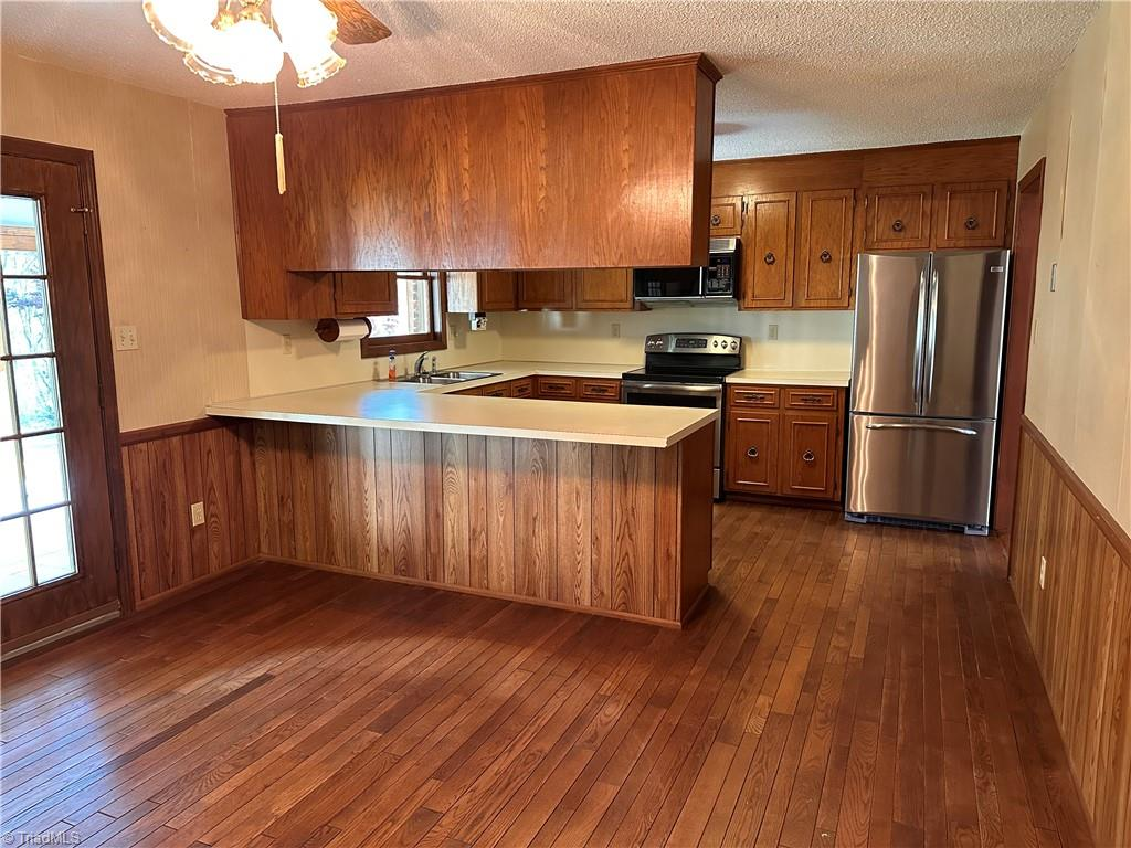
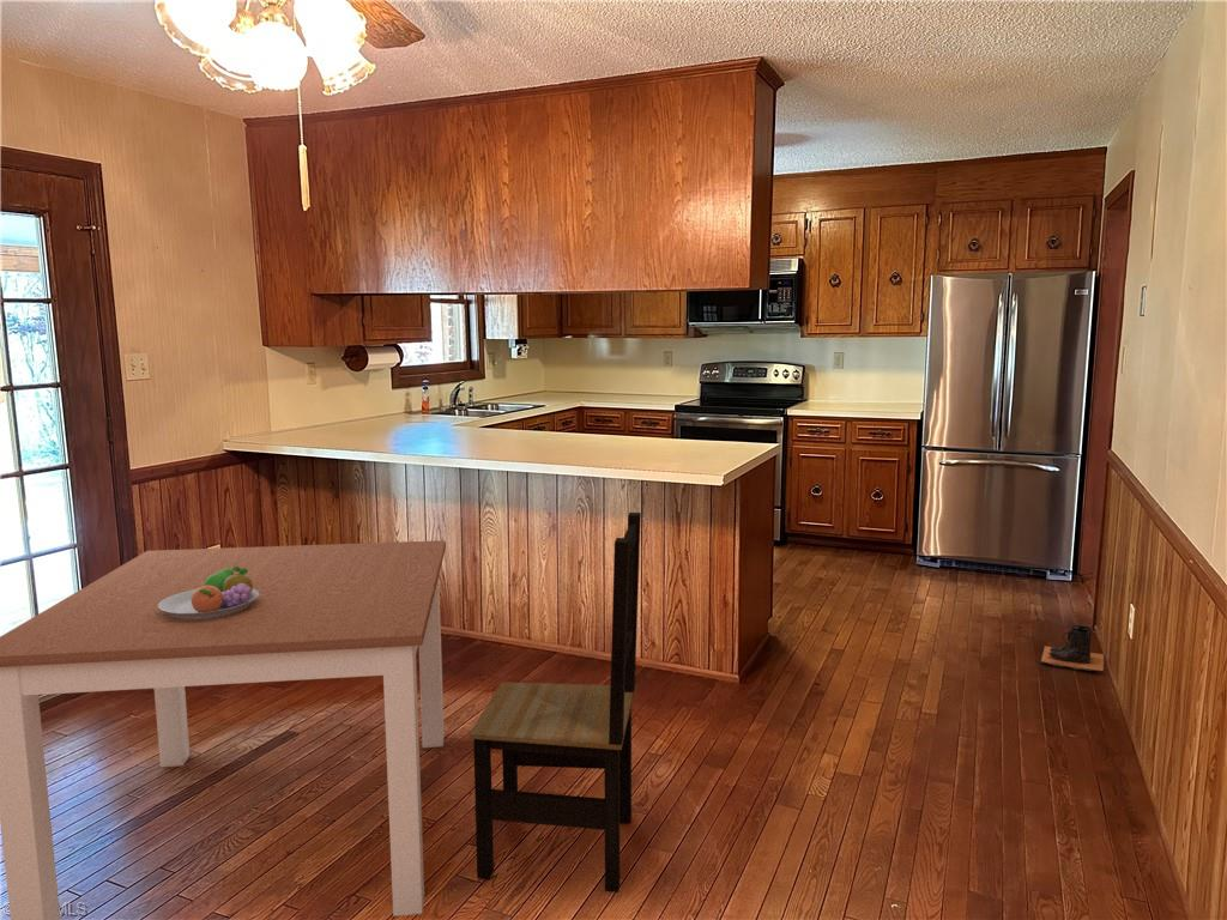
+ boots [1039,624,1106,673]
+ dining table [0,539,447,920]
+ dining chair [470,512,642,894]
+ fruit bowl [158,567,259,619]
